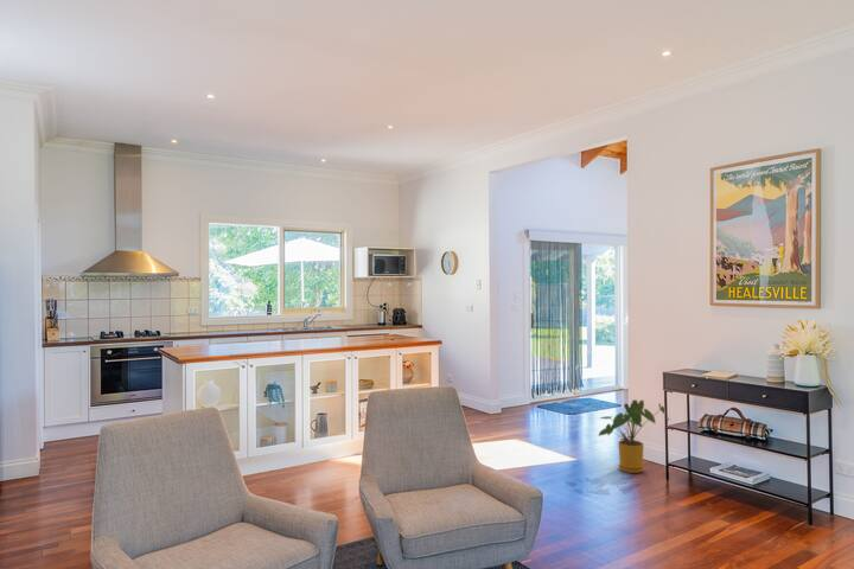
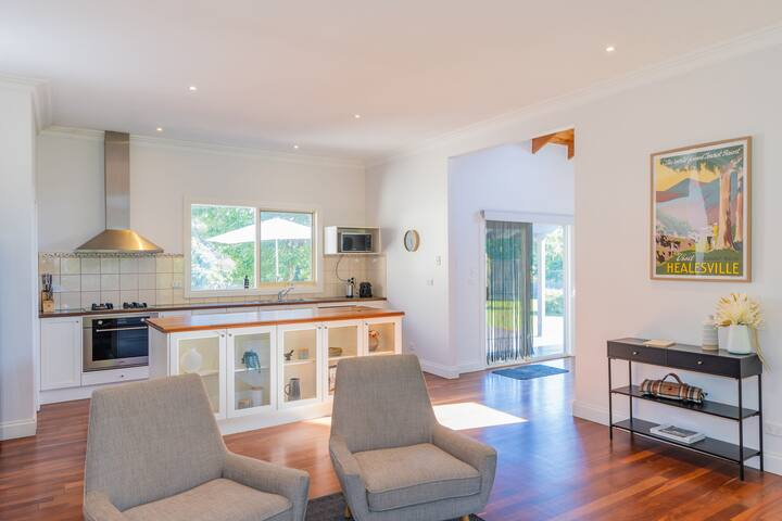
- house plant [597,398,670,474]
